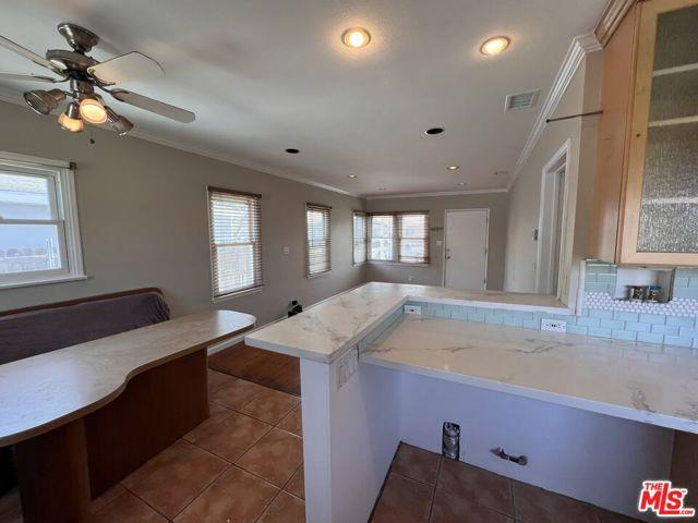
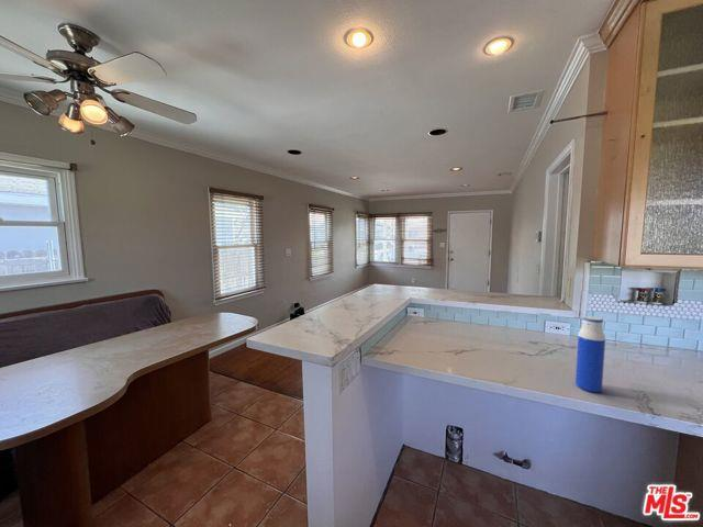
+ water bottle [574,315,606,393]
